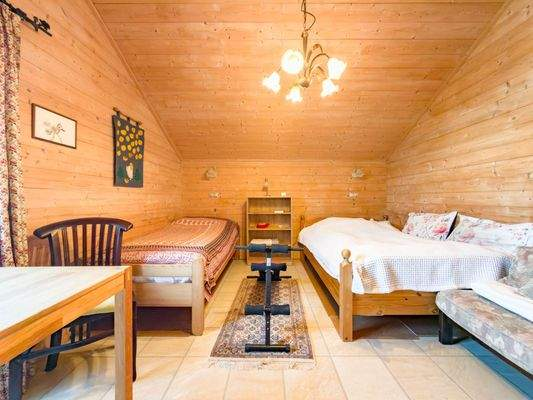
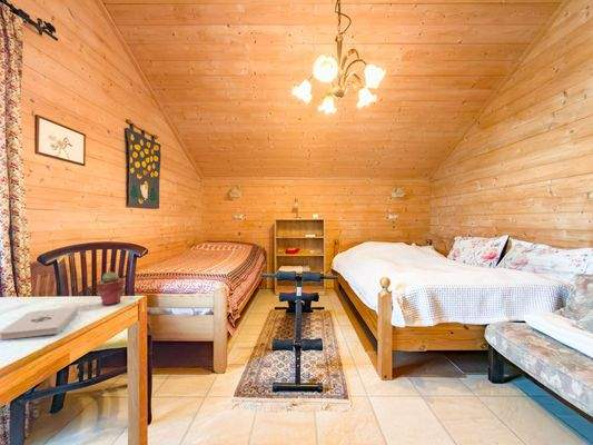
+ potted succulent [95,270,126,306]
+ notepad [0,306,79,340]
